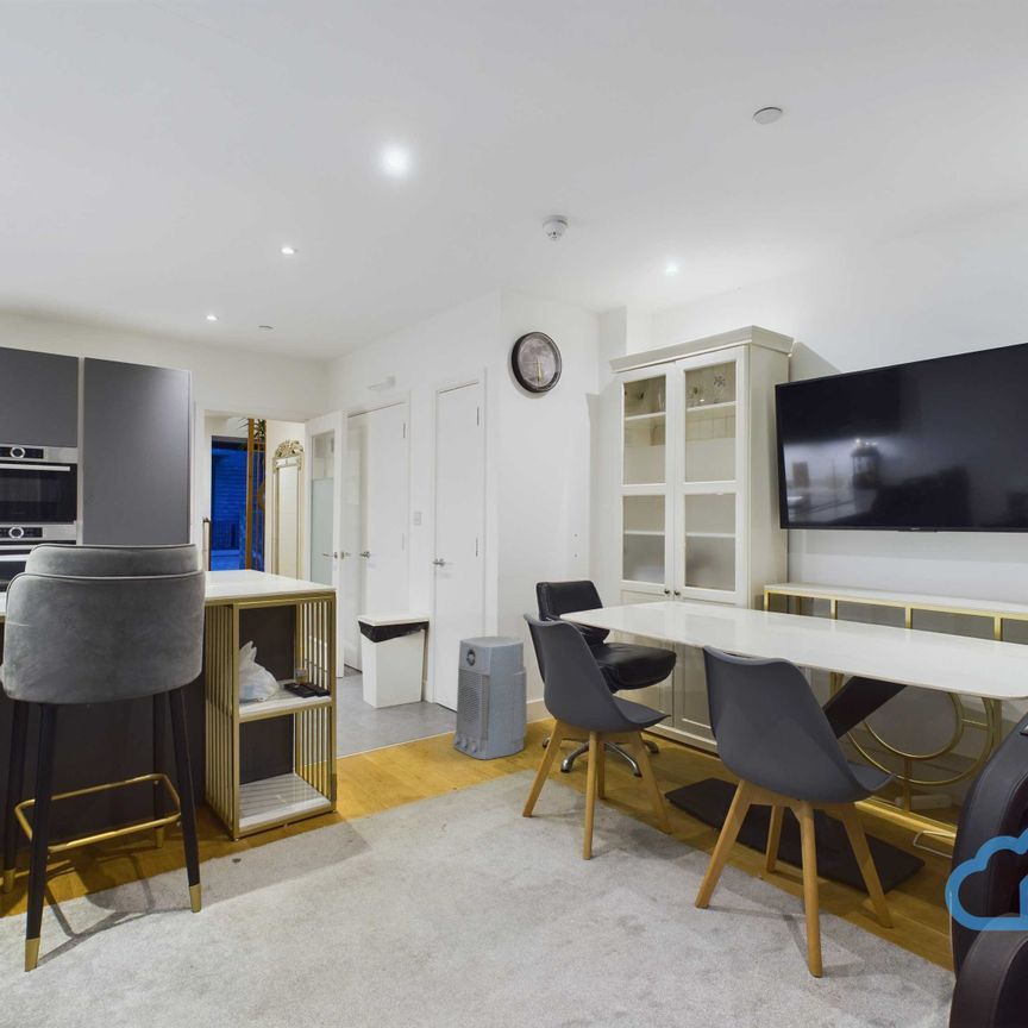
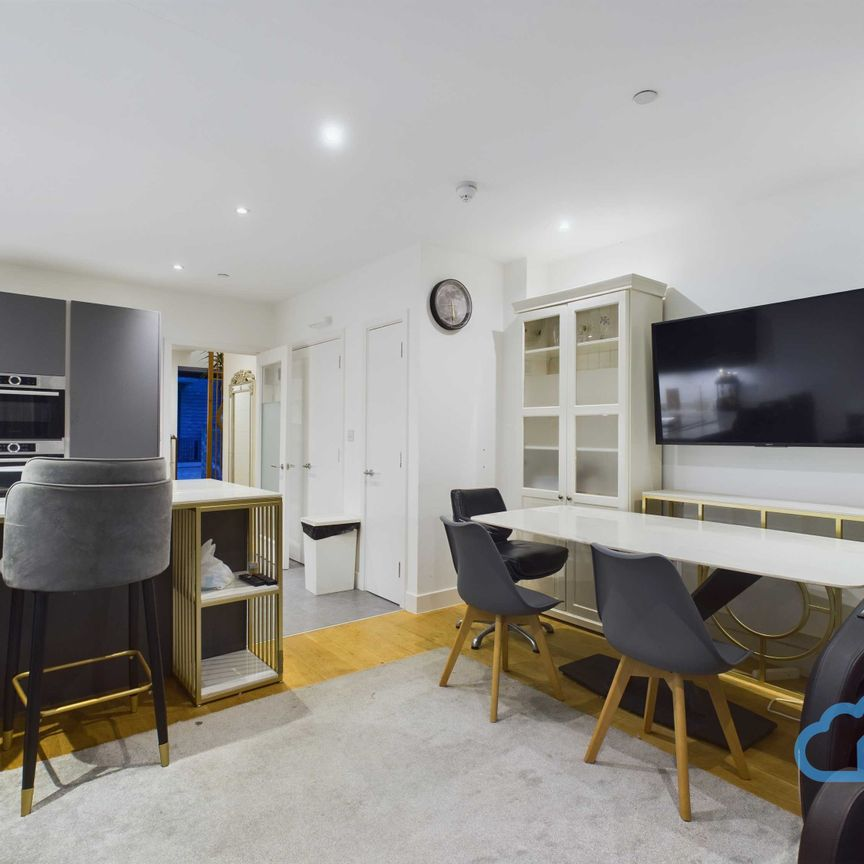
- air purifier [452,635,528,761]
